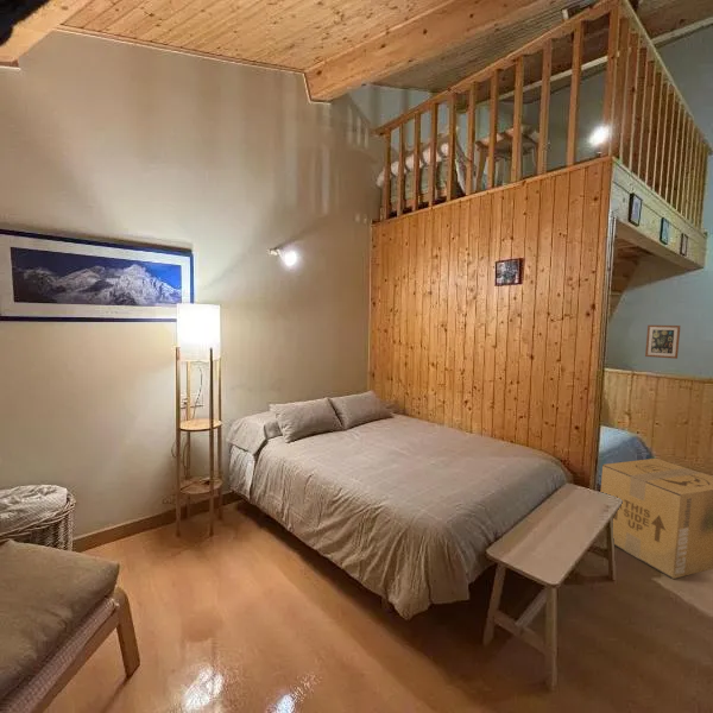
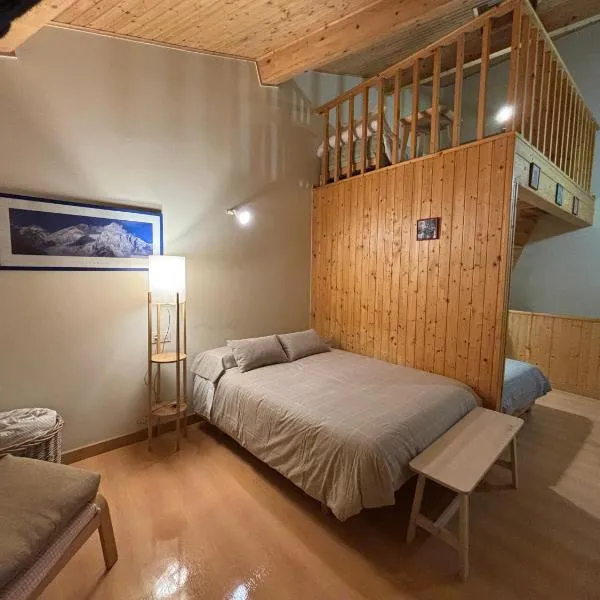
- wall art [644,324,681,360]
- cardboard box [600,458,713,580]
